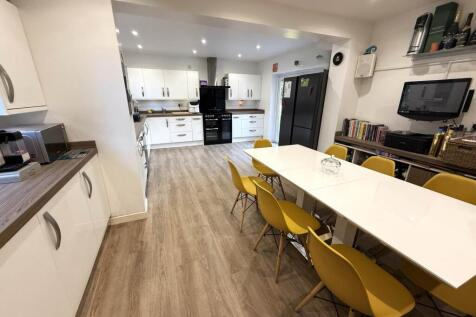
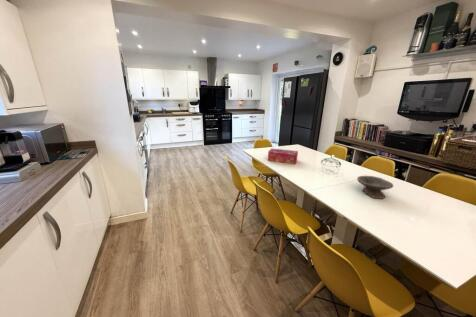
+ bowl [356,175,394,200]
+ tissue box [267,147,299,165]
